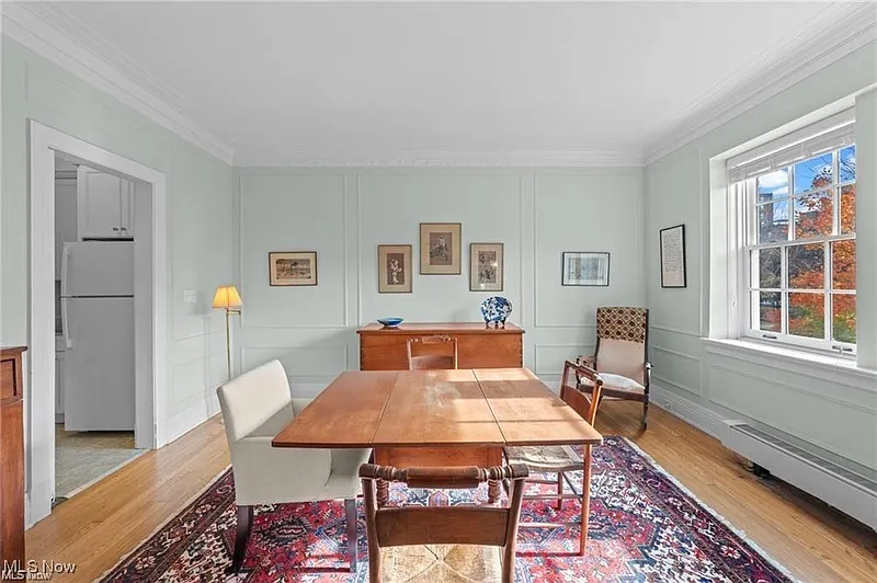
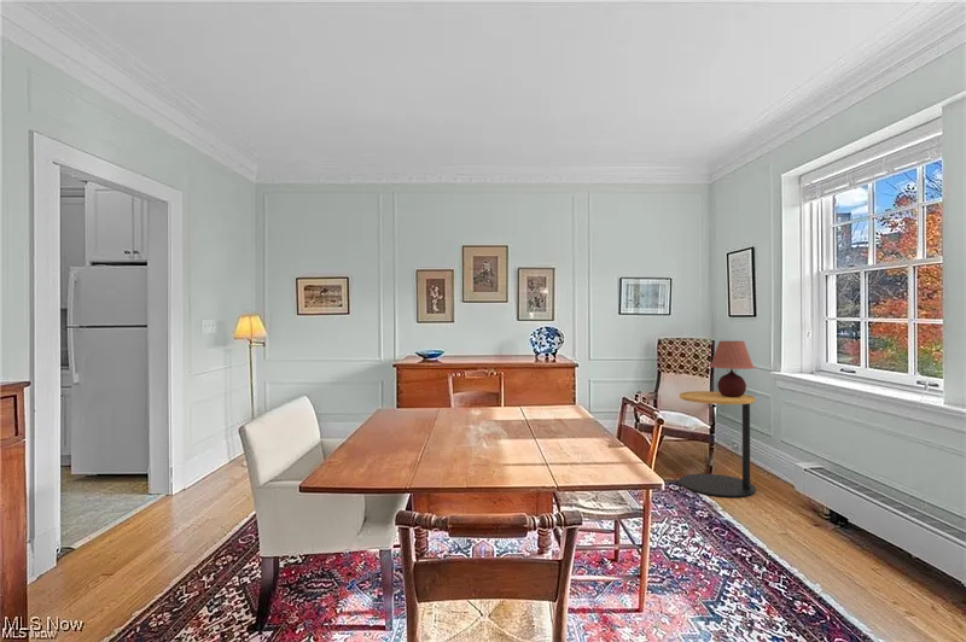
+ side table [679,390,757,498]
+ table lamp [708,340,757,397]
